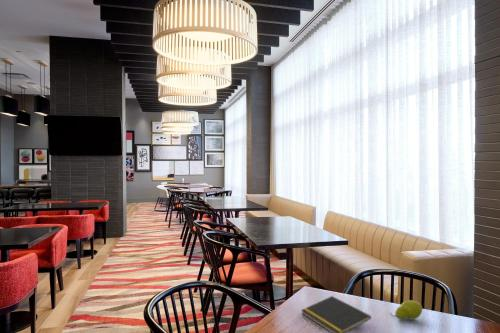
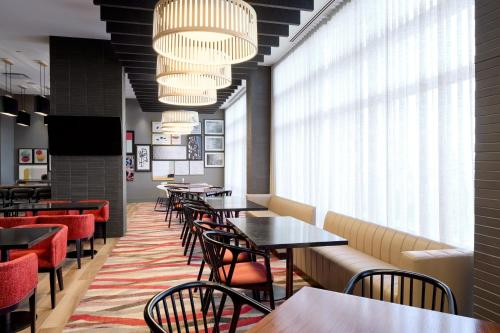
- fruit [389,299,423,320]
- notepad [300,295,372,333]
